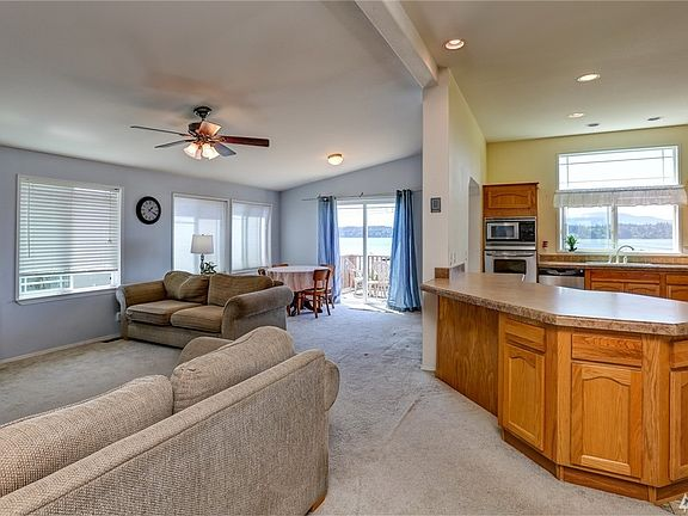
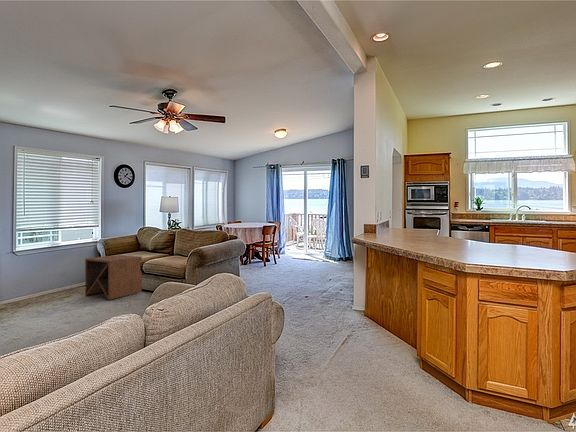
+ side table [84,254,143,301]
